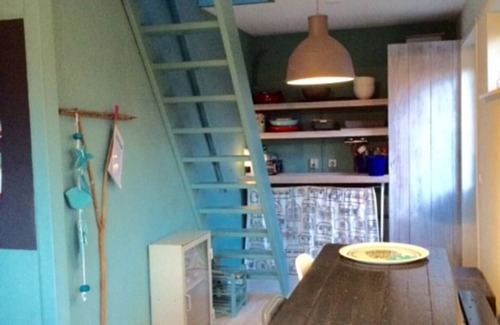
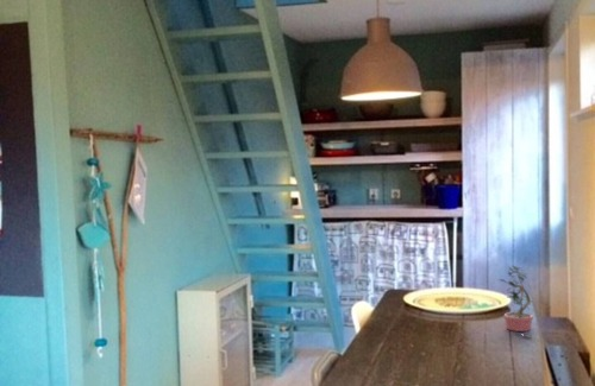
+ potted plant [496,264,534,338]
